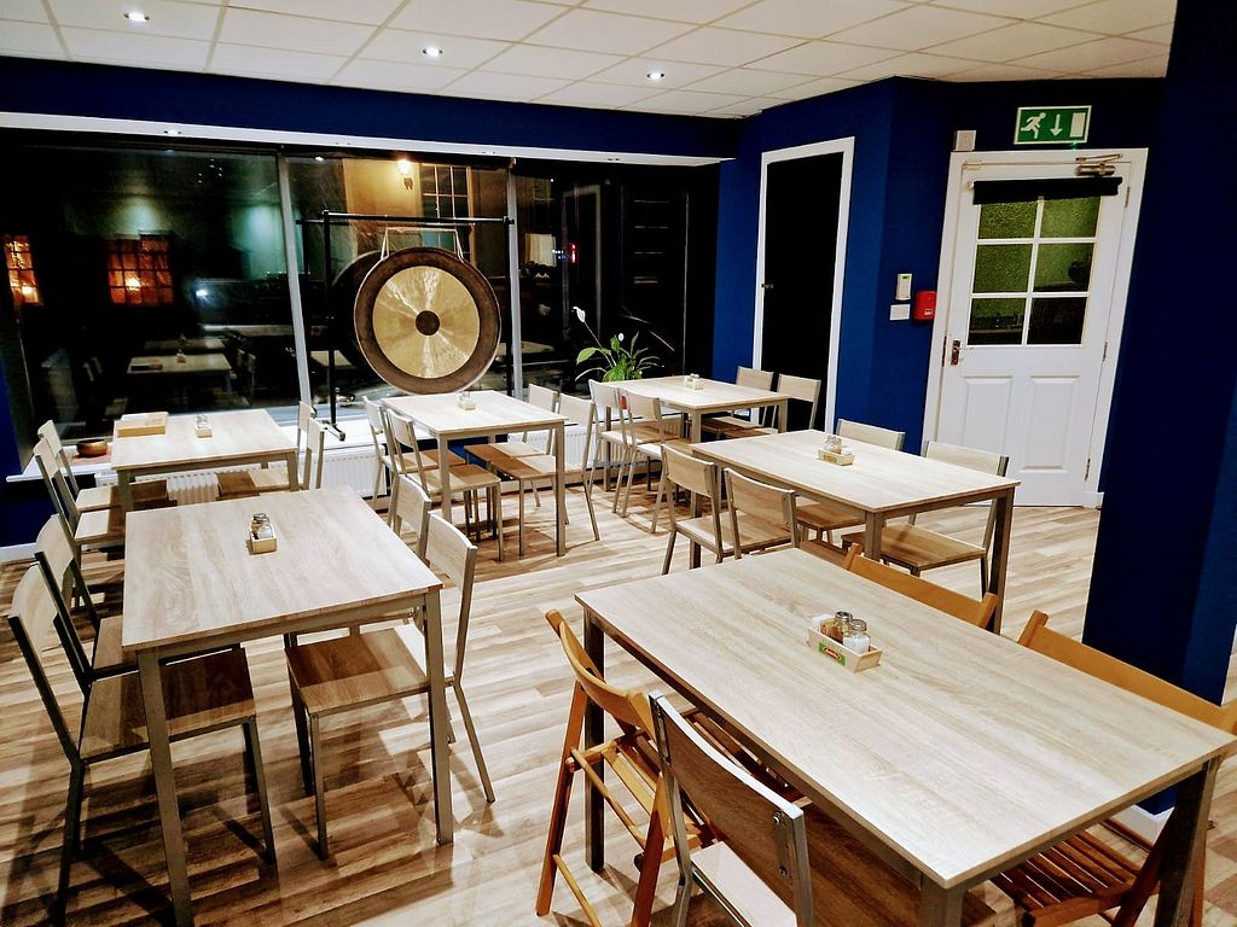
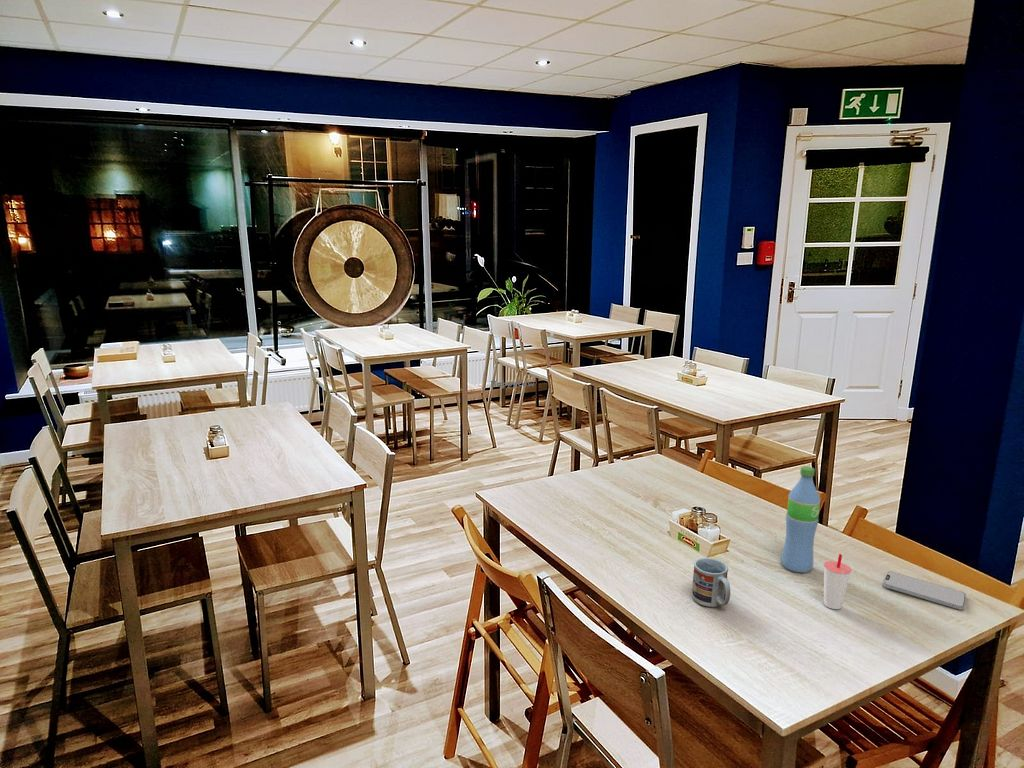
+ cup [691,557,731,608]
+ water bottle [780,465,822,574]
+ cup [823,553,853,610]
+ smartphone [883,570,967,611]
